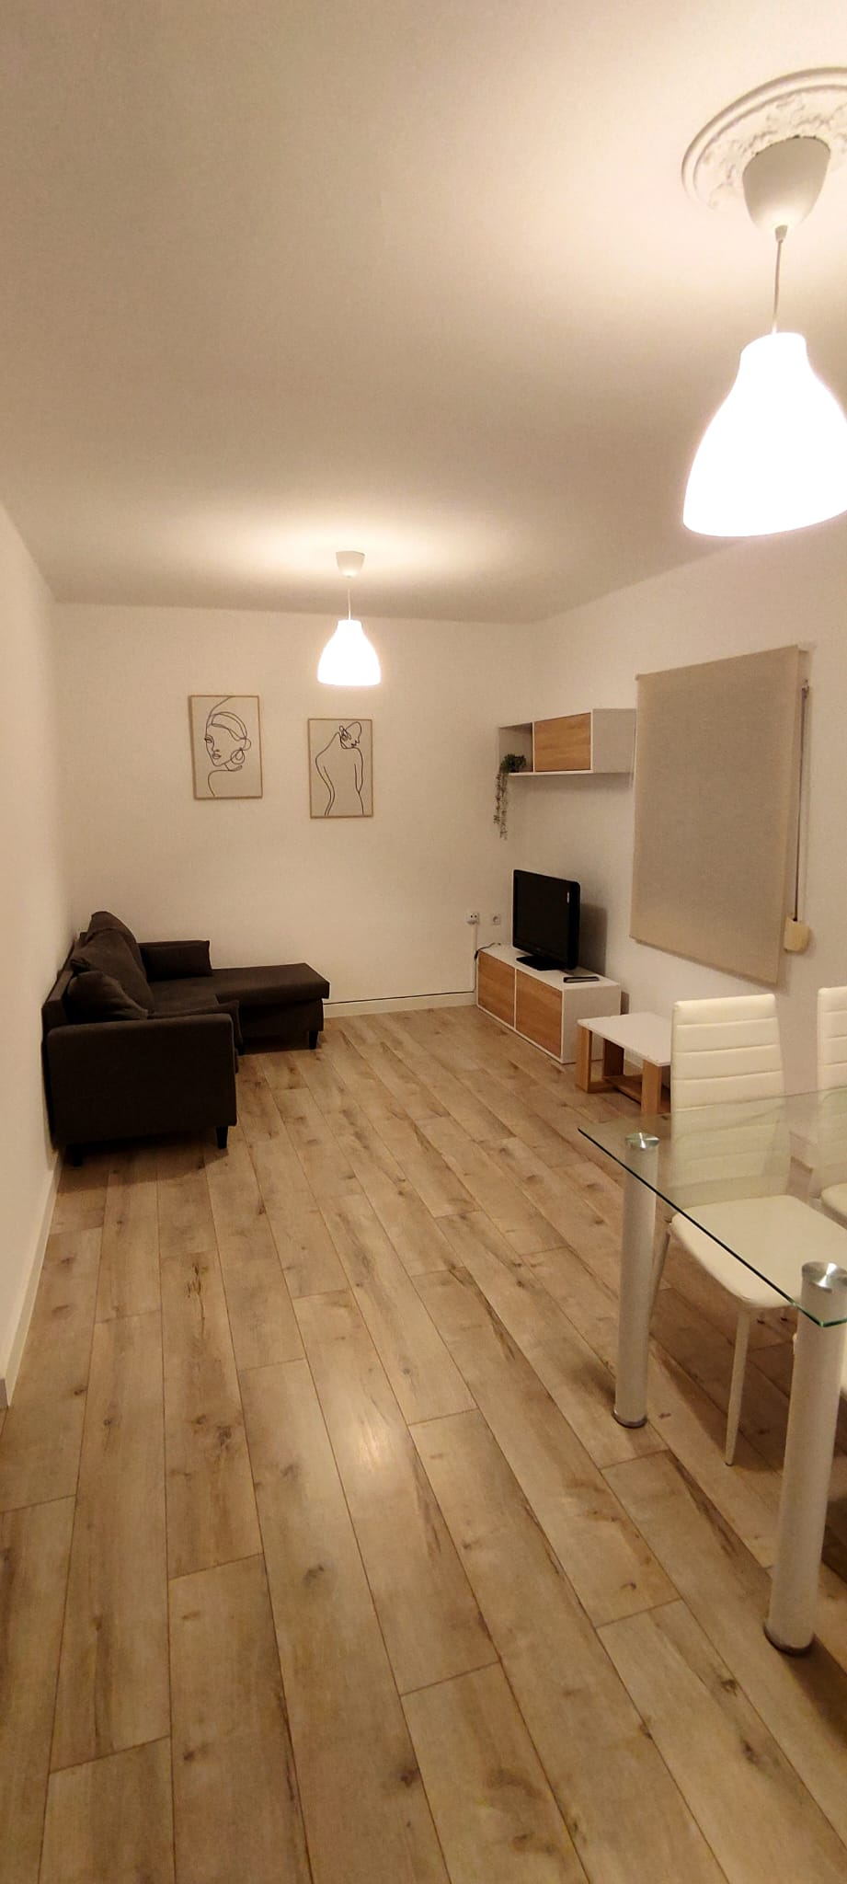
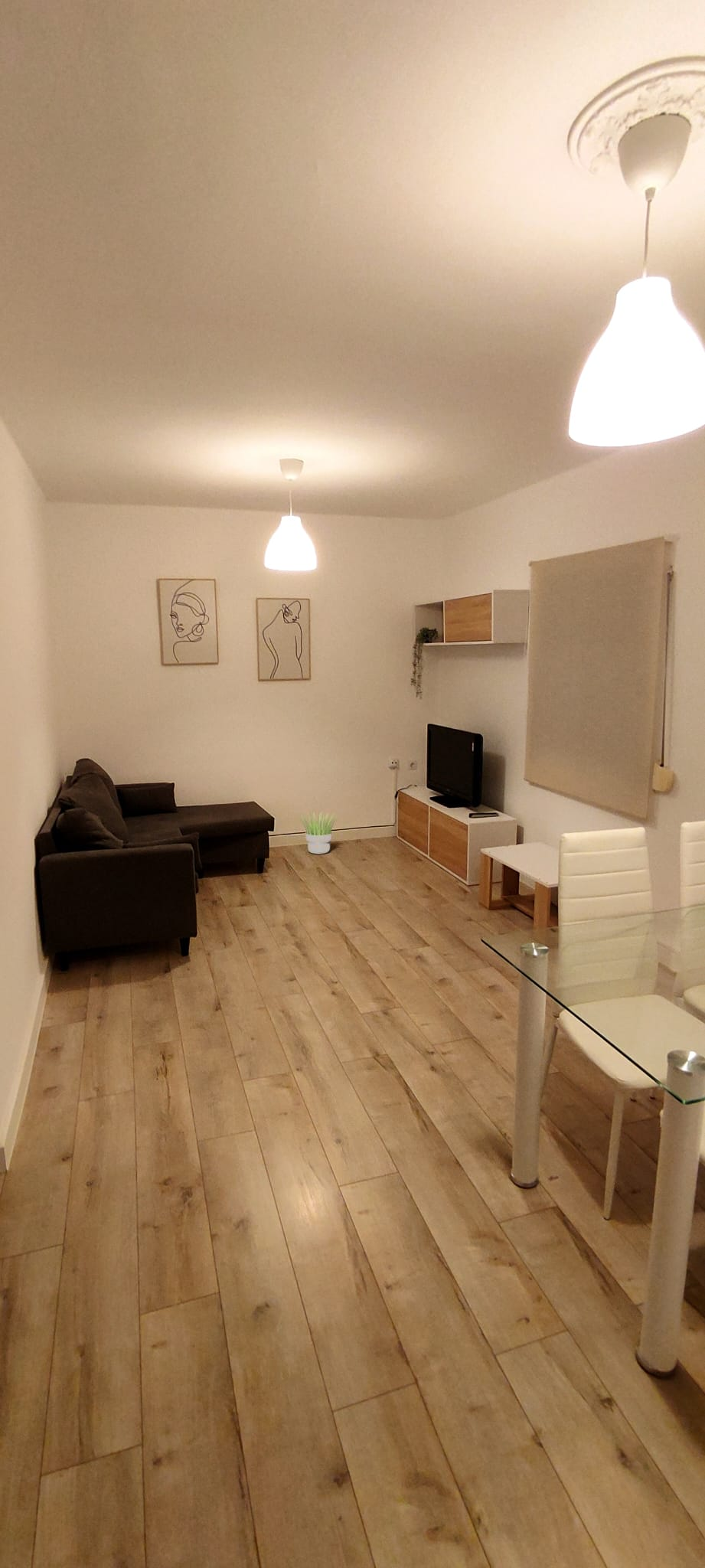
+ potted plant [297,811,338,854]
